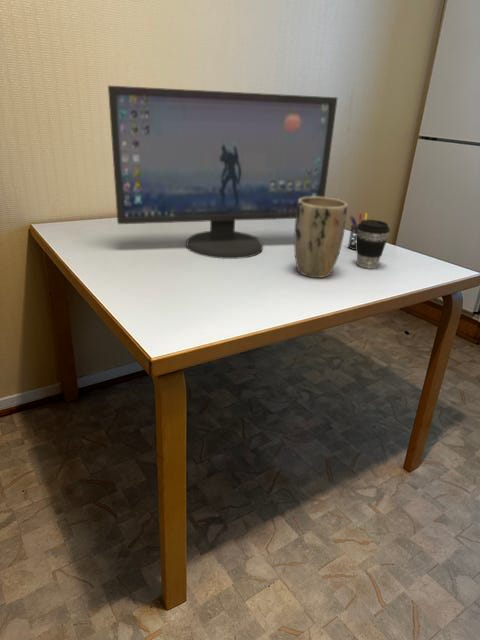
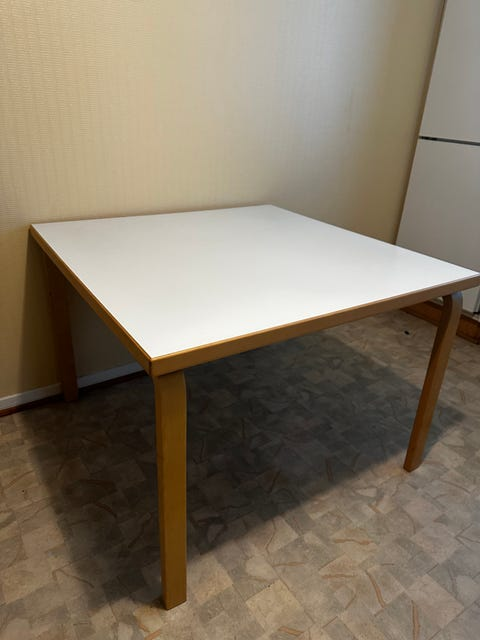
- computer monitor [107,85,338,260]
- coffee cup [356,219,391,270]
- plant pot [293,197,349,279]
- pen holder [347,212,376,251]
